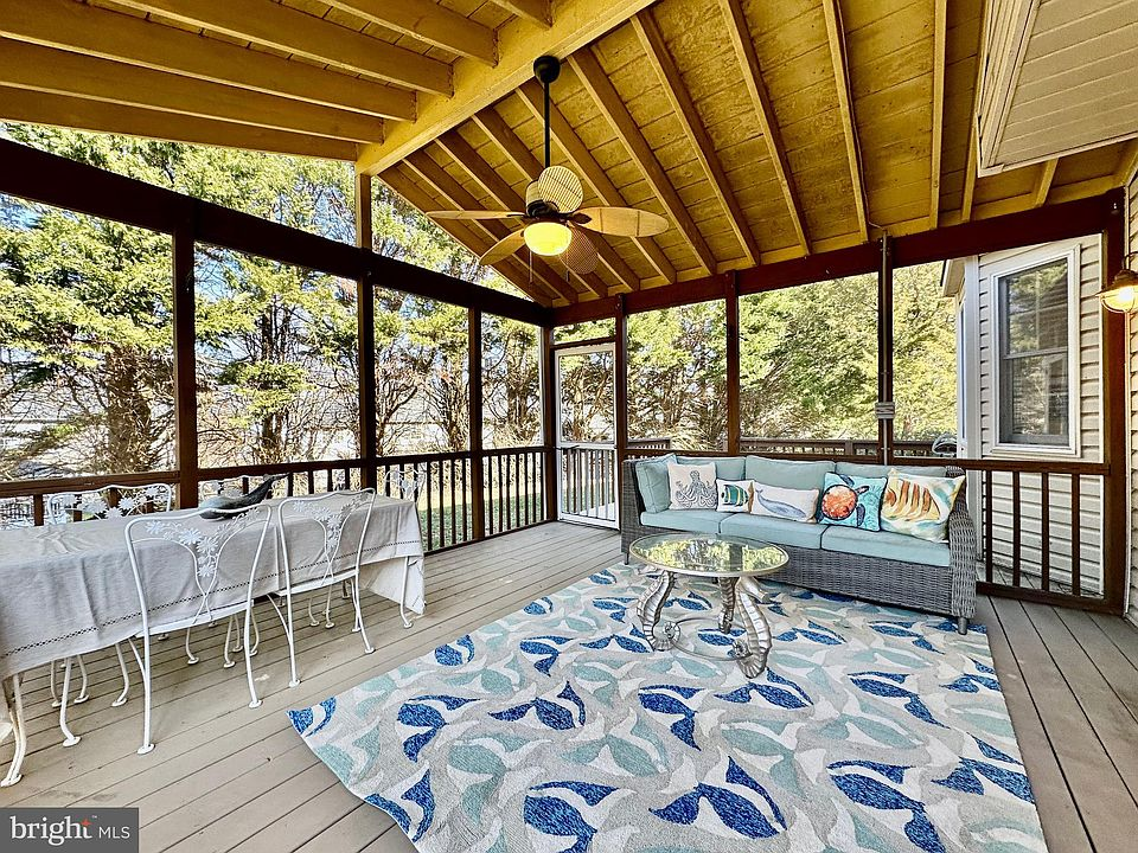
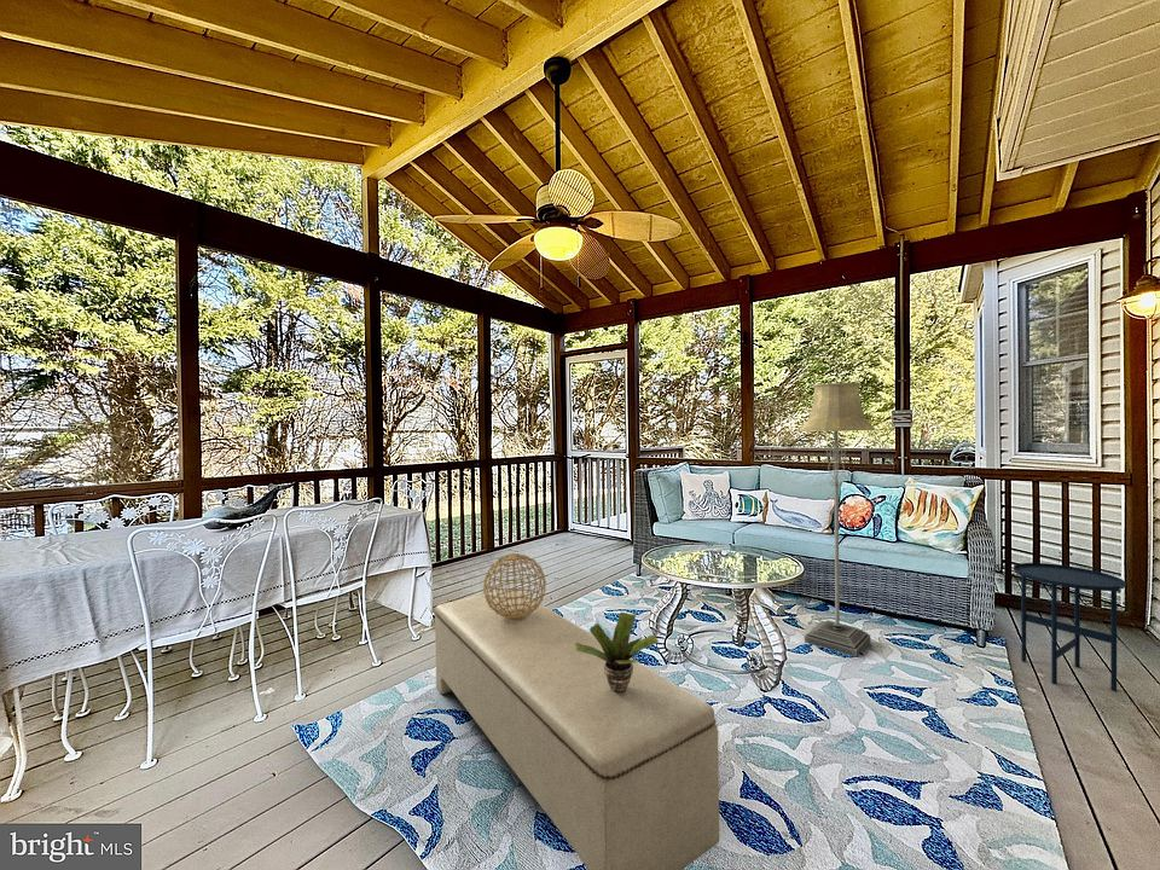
+ lantern [482,552,547,619]
+ floor lamp [799,382,876,657]
+ bench [434,590,720,870]
+ potted plant [575,611,660,692]
+ side table [1013,562,1127,692]
